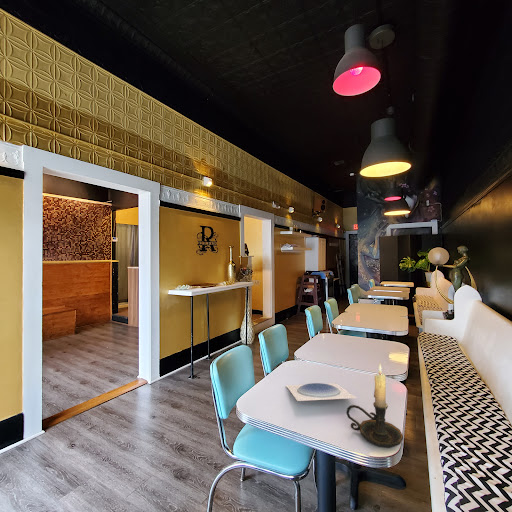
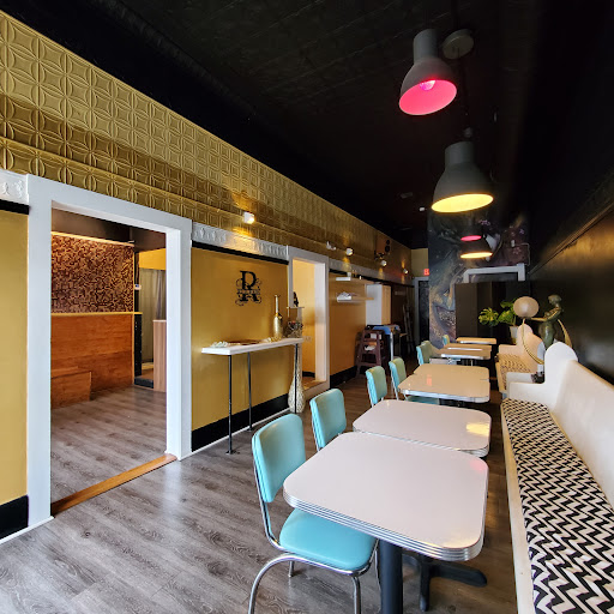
- candle holder [345,363,404,449]
- plate [285,382,357,402]
